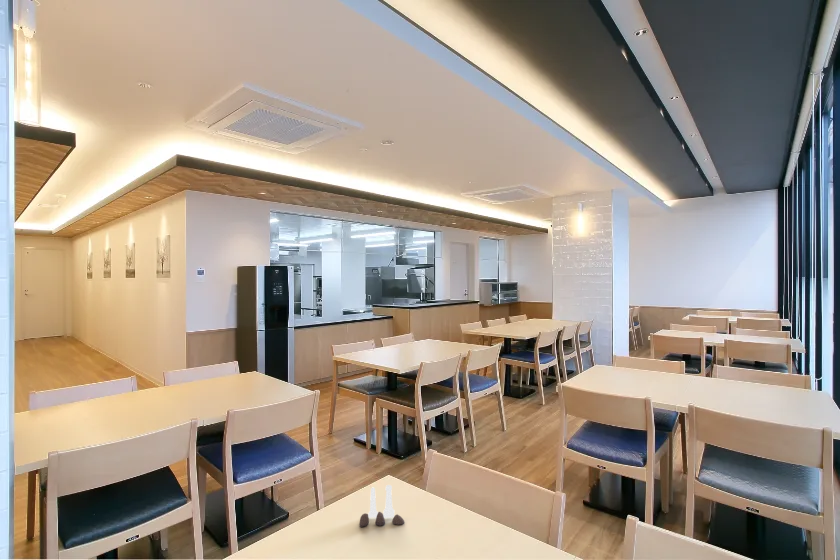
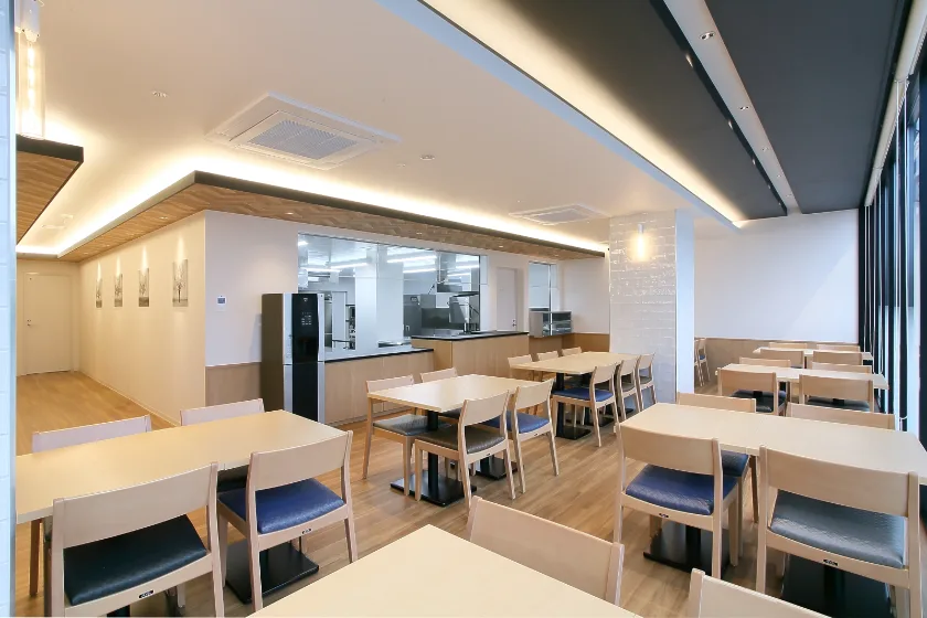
- salt and pepper shaker set [358,484,405,528]
